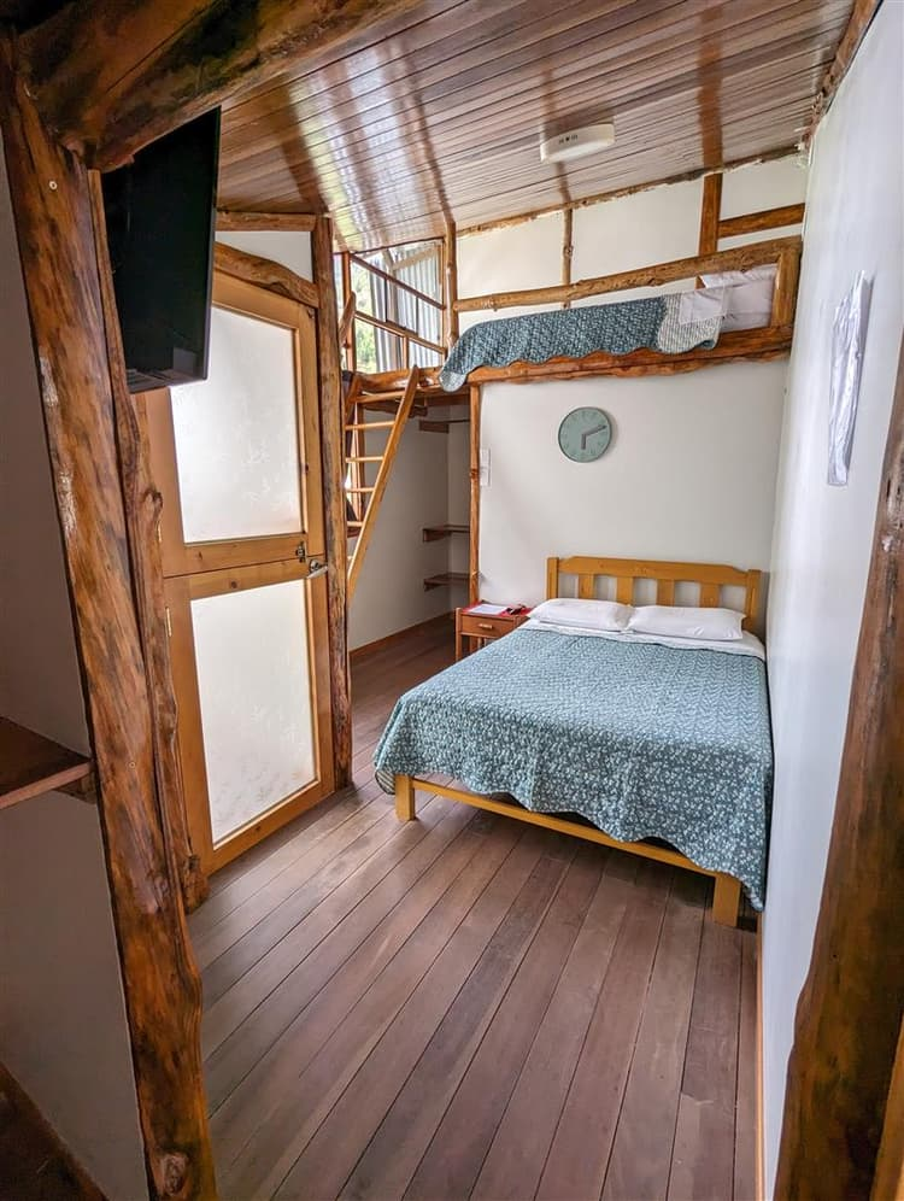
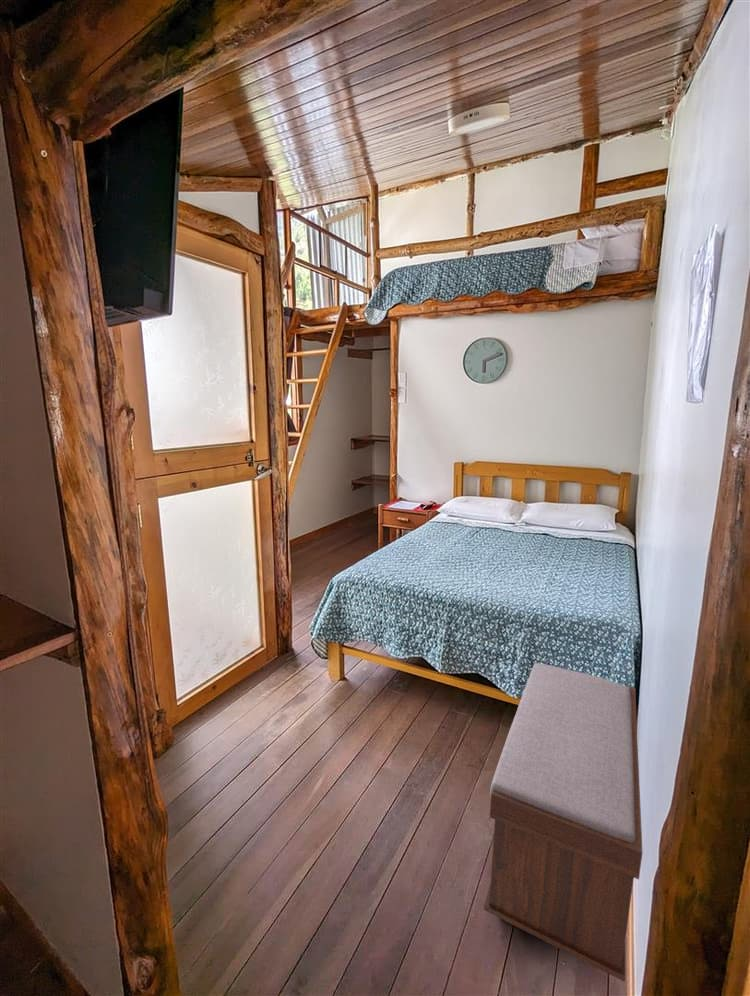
+ bench [483,662,644,983]
